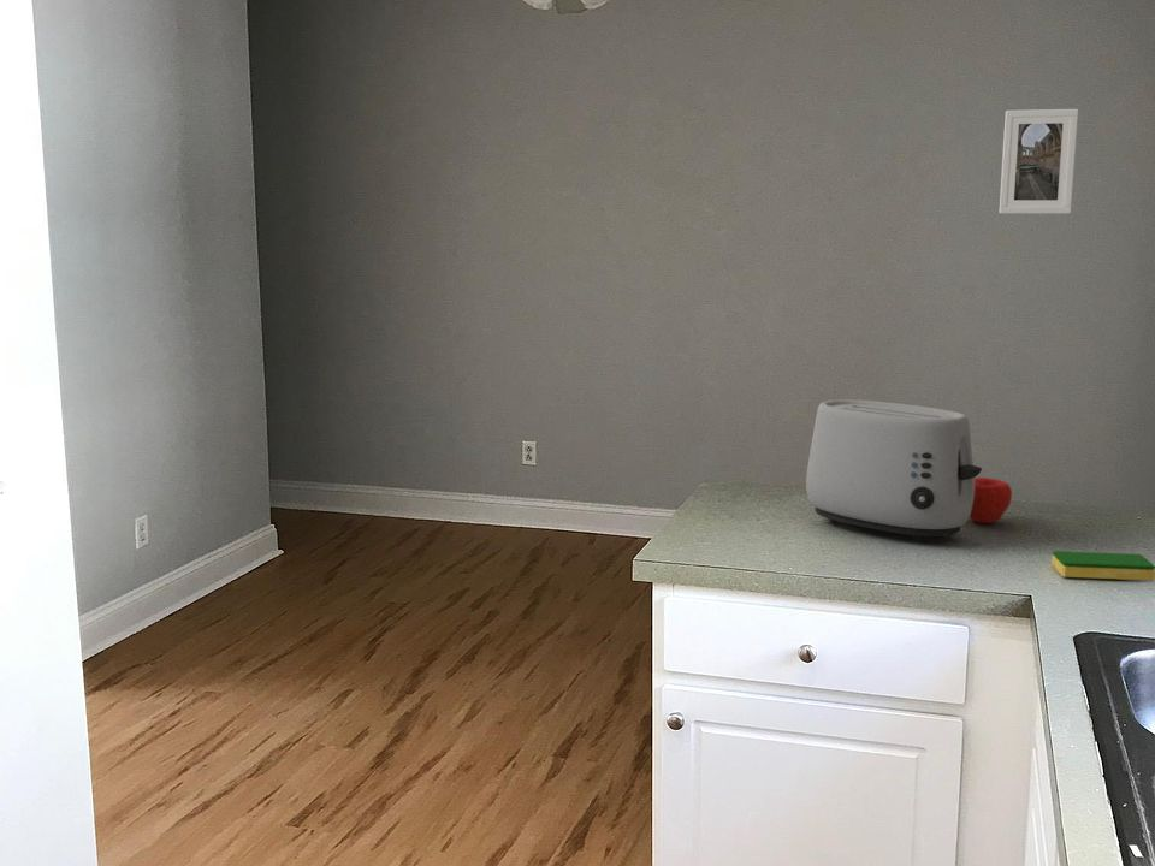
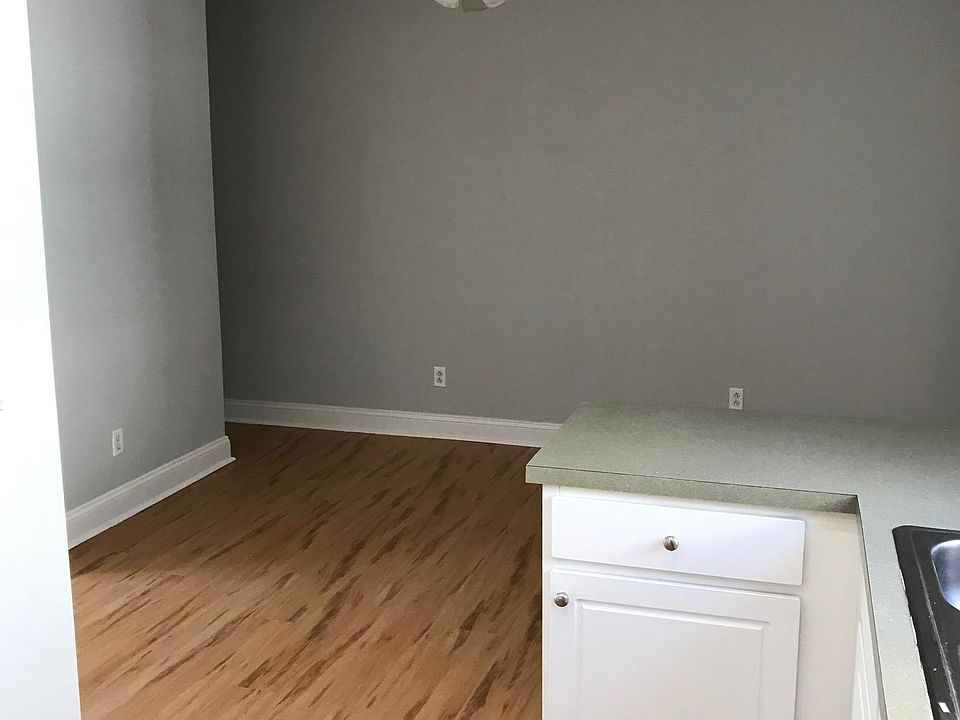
- apple [969,476,1013,524]
- dish sponge [1050,550,1155,582]
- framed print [999,108,1079,215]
- toaster [805,398,983,542]
